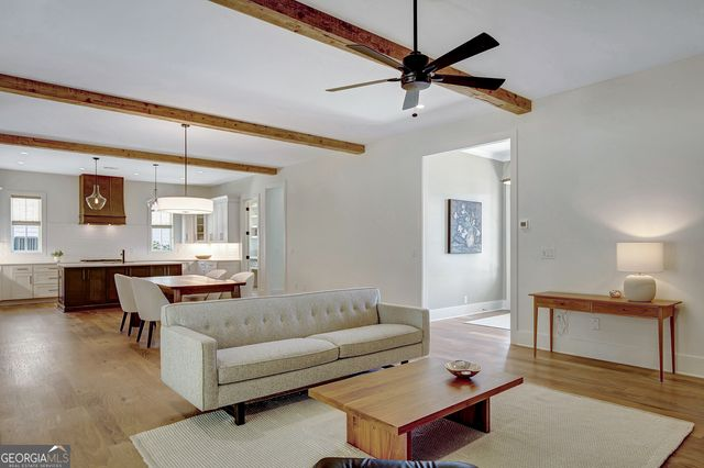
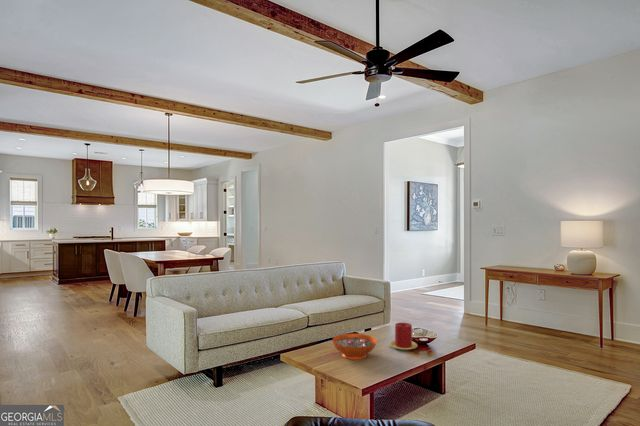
+ candle [389,322,418,351]
+ decorative bowl [331,333,378,360]
